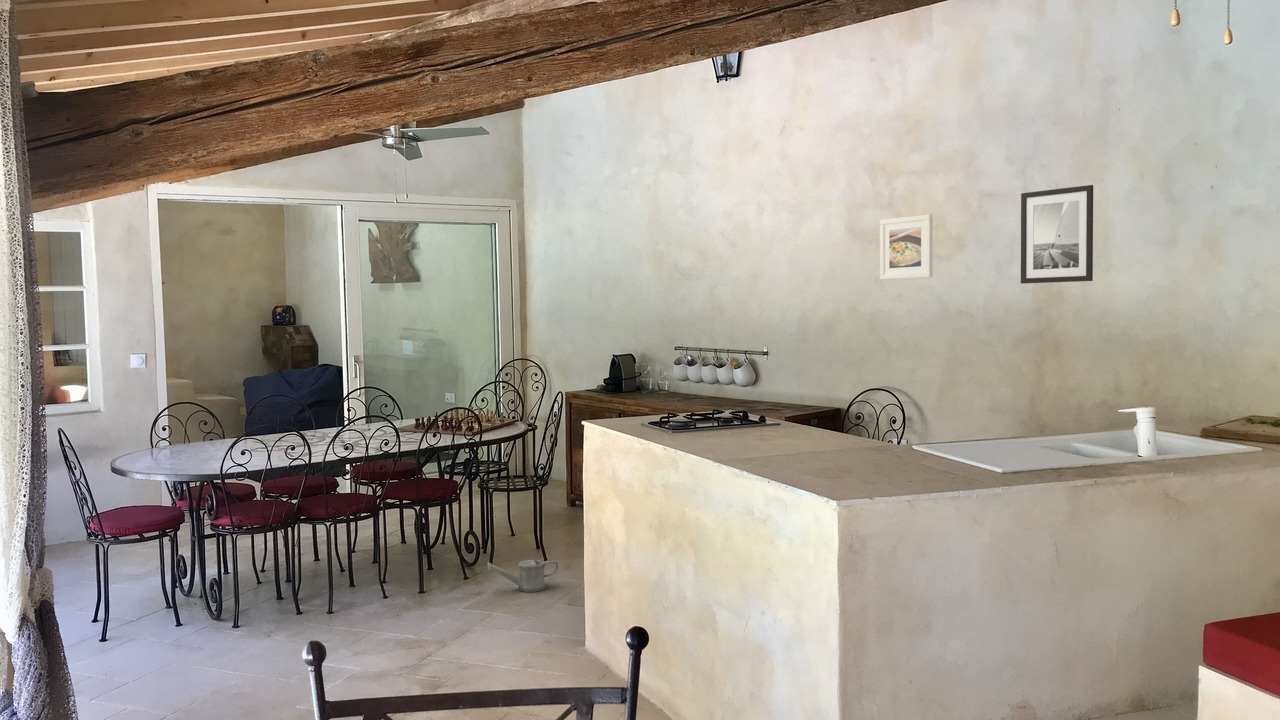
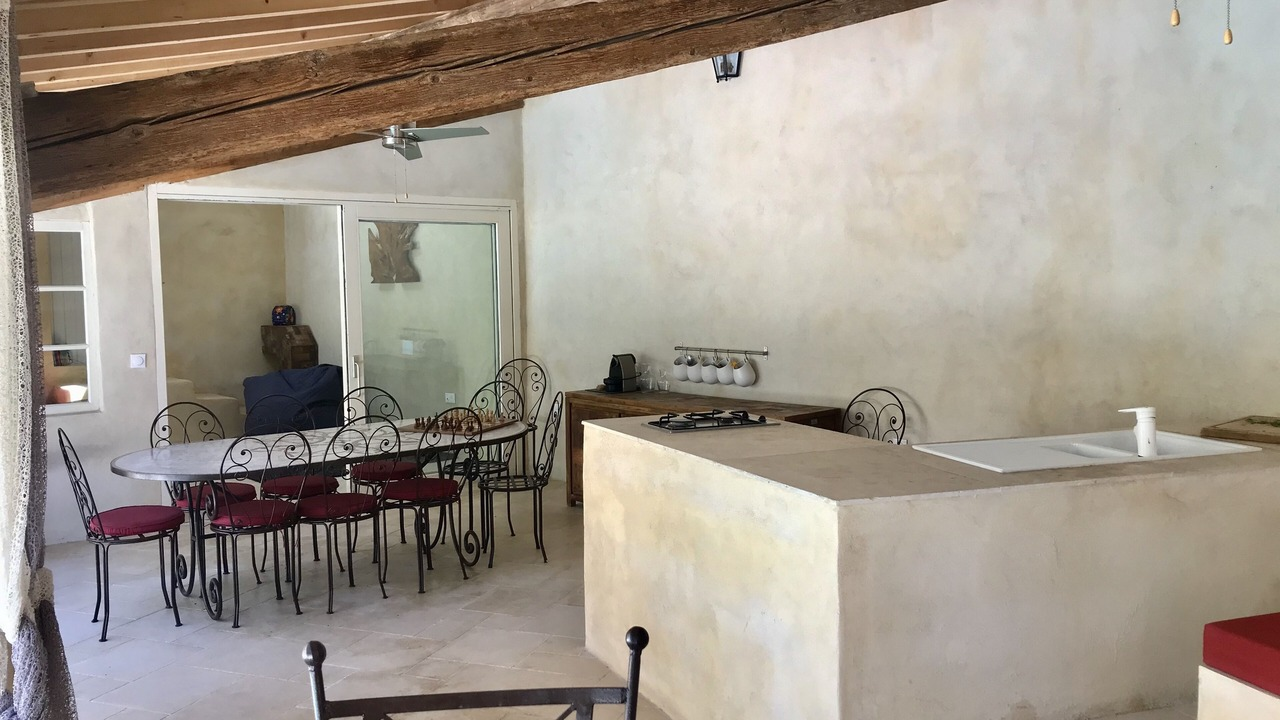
- watering can [486,559,559,593]
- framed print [879,214,933,281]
- wall art [1020,184,1094,285]
